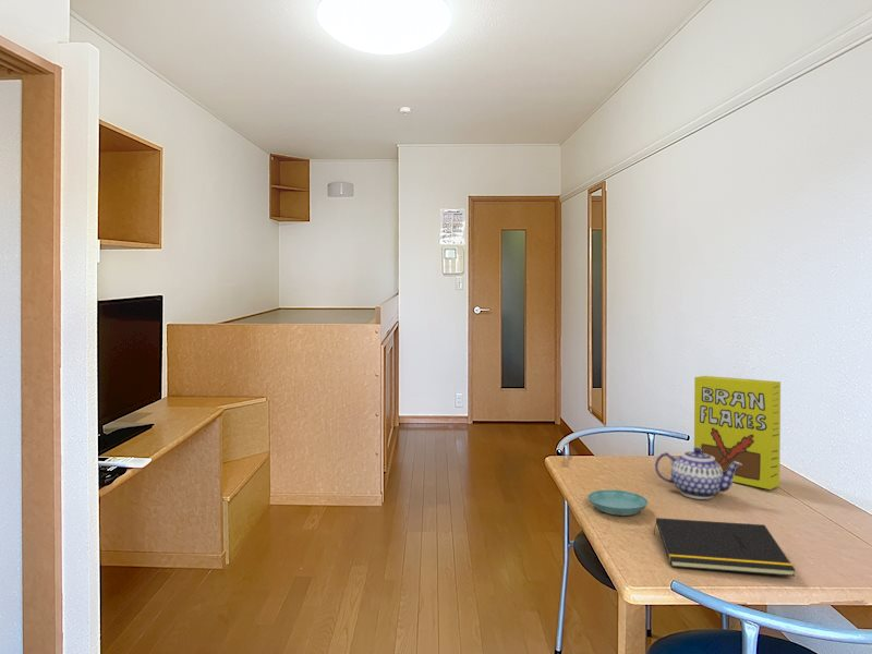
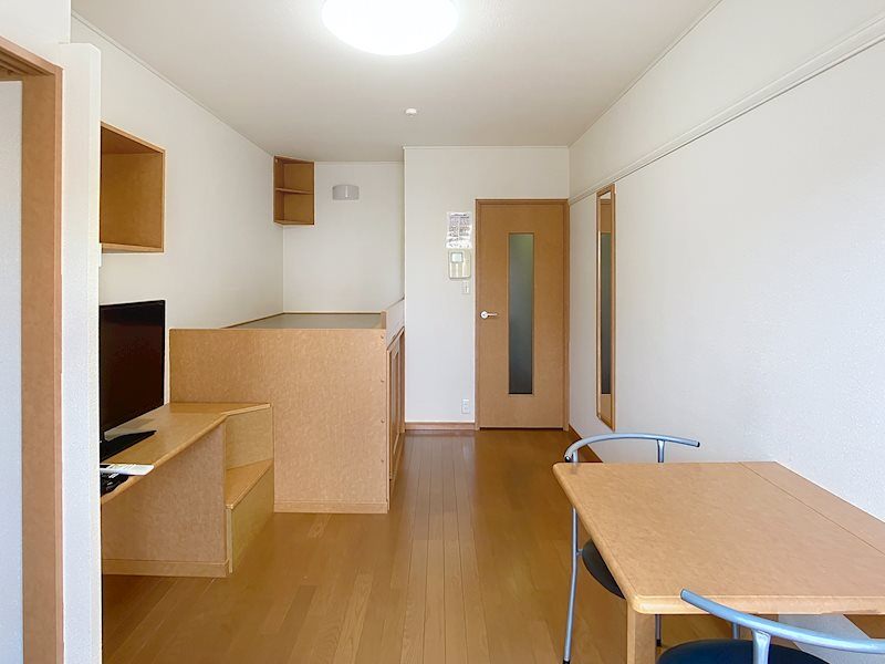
- notepad [653,517,797,578]
- cereal box [693,375,782,491]
- saucer [586,488,650,517]
- teapot [654,447,742,500]
